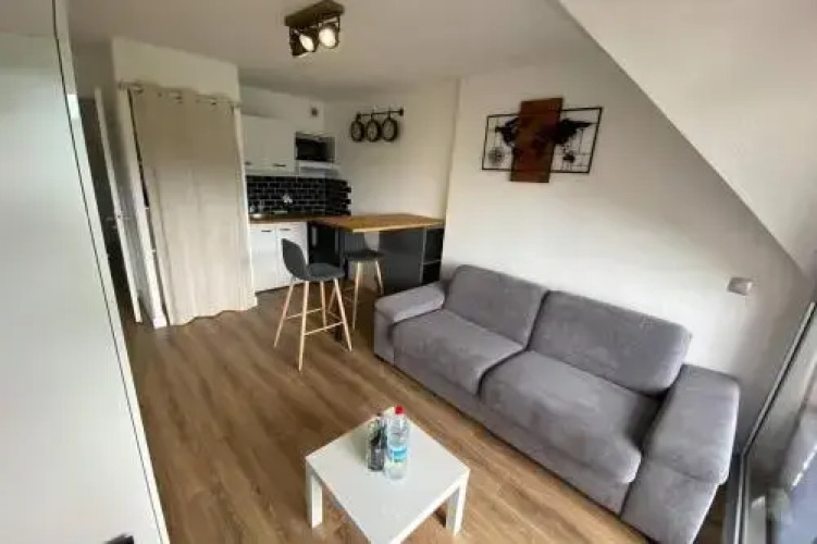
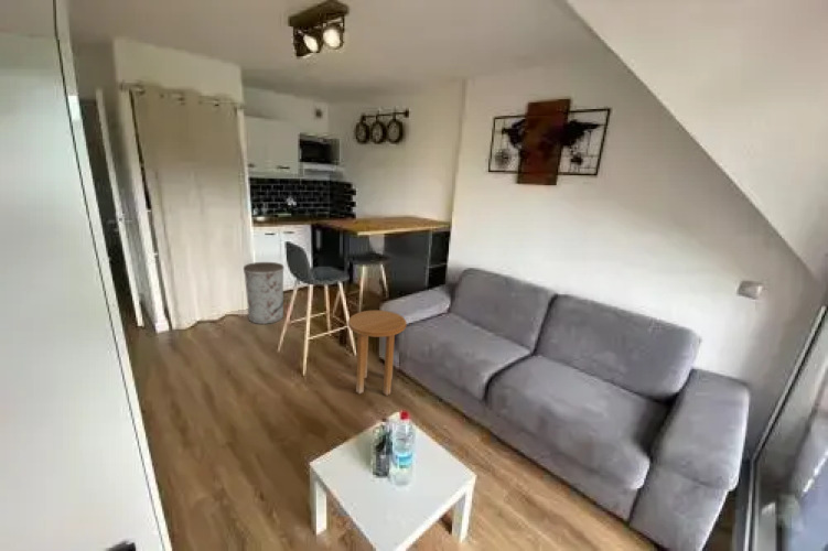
+ side table [347,310,408,397]
+ trash can [243,261,286,325]
